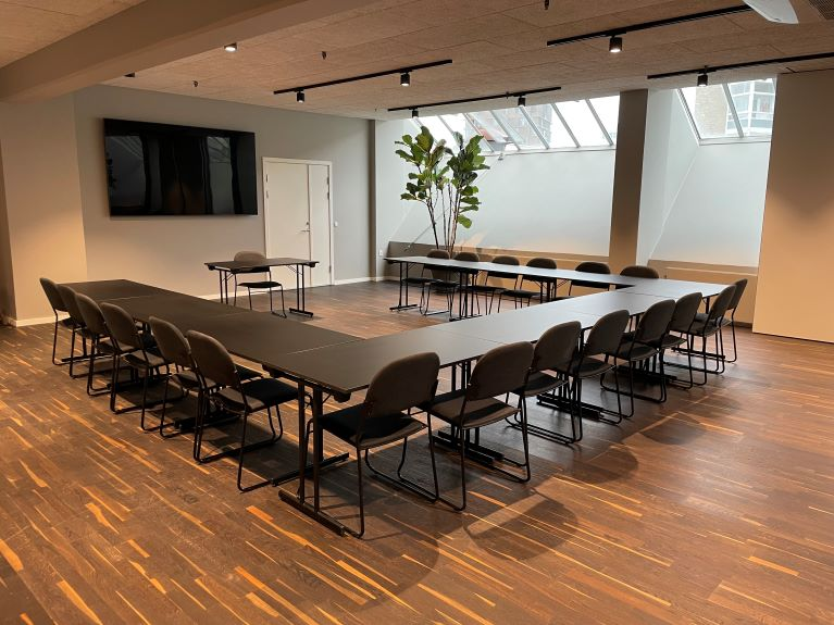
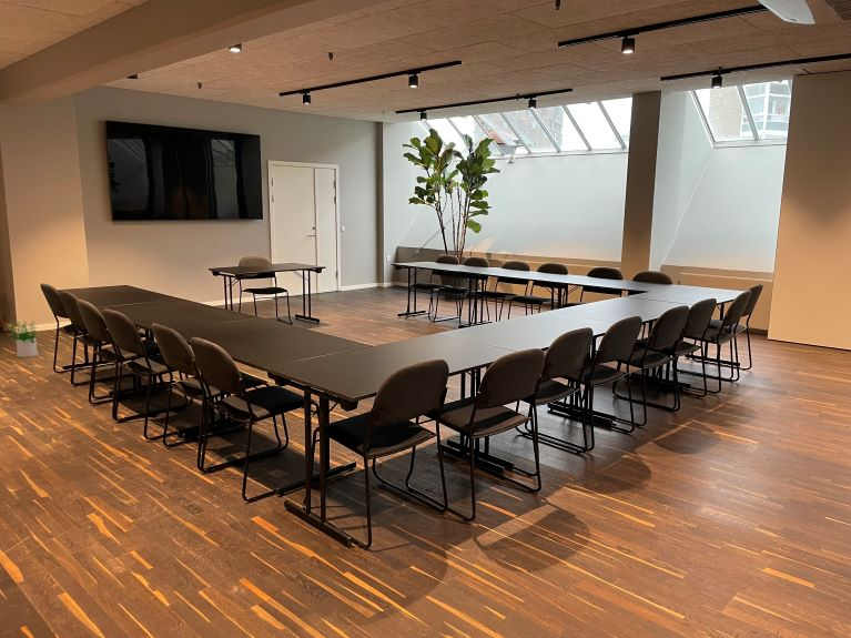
+ potted plant [7,321,40,358]
